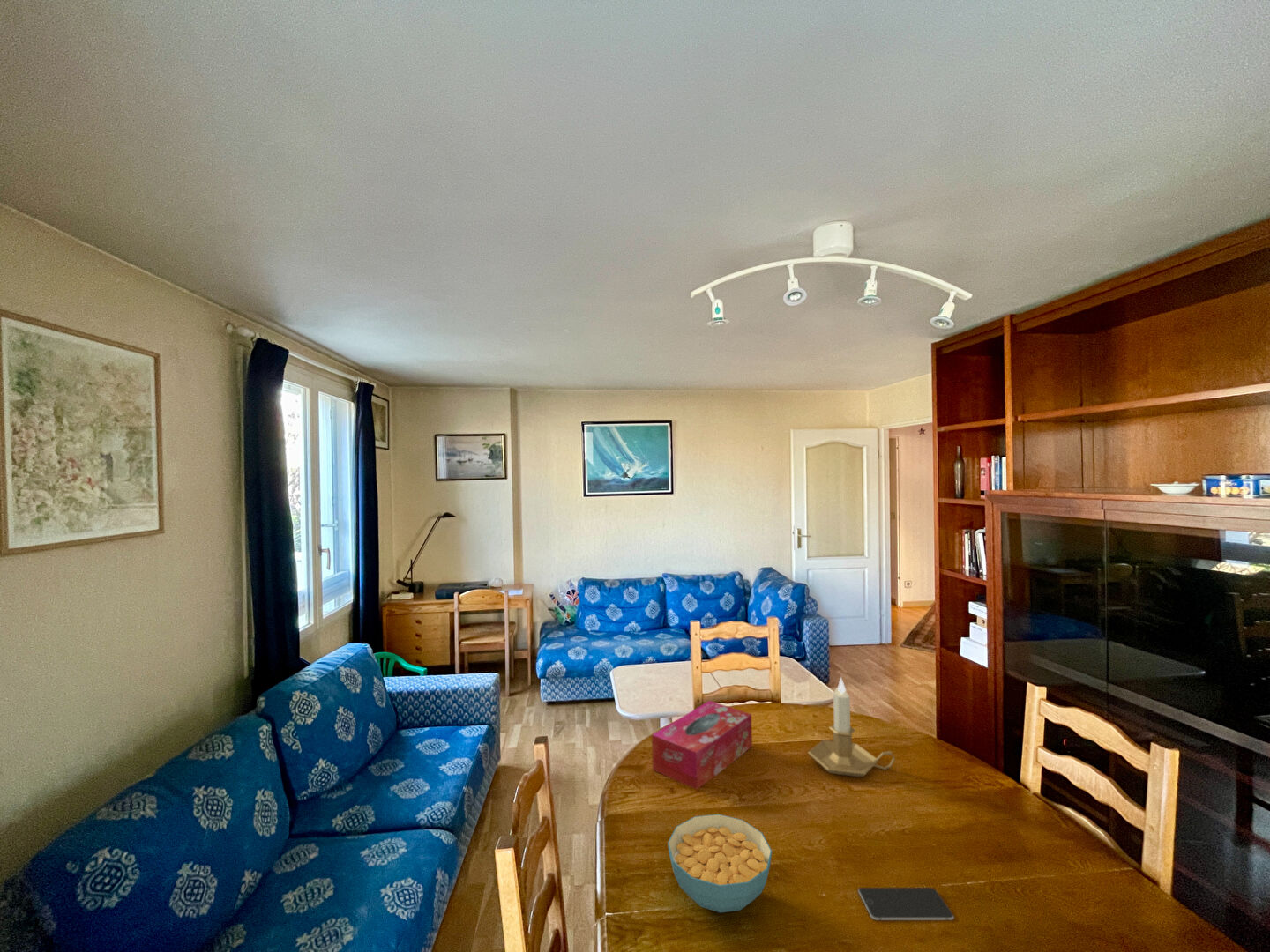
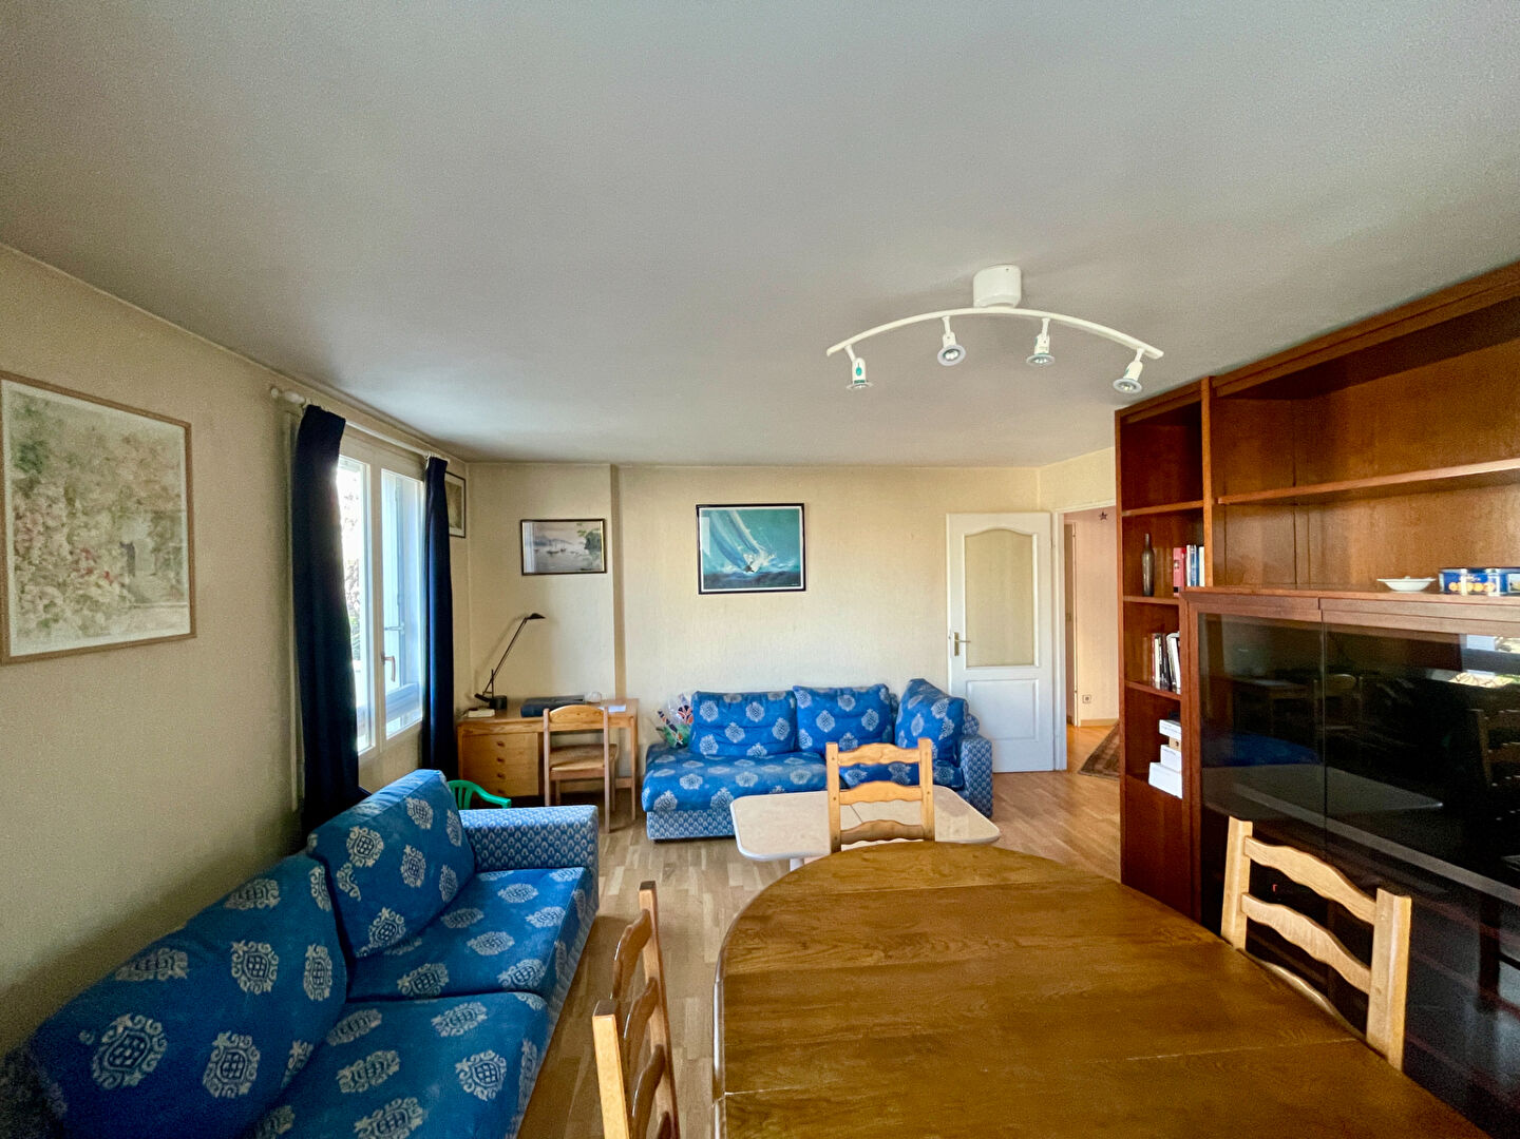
- tissue box [651,700,753,791]
- smartphone [857,887,955,921]
- candlestick [807,675,896,777]
- cereal bowl [667,814,773,913]
